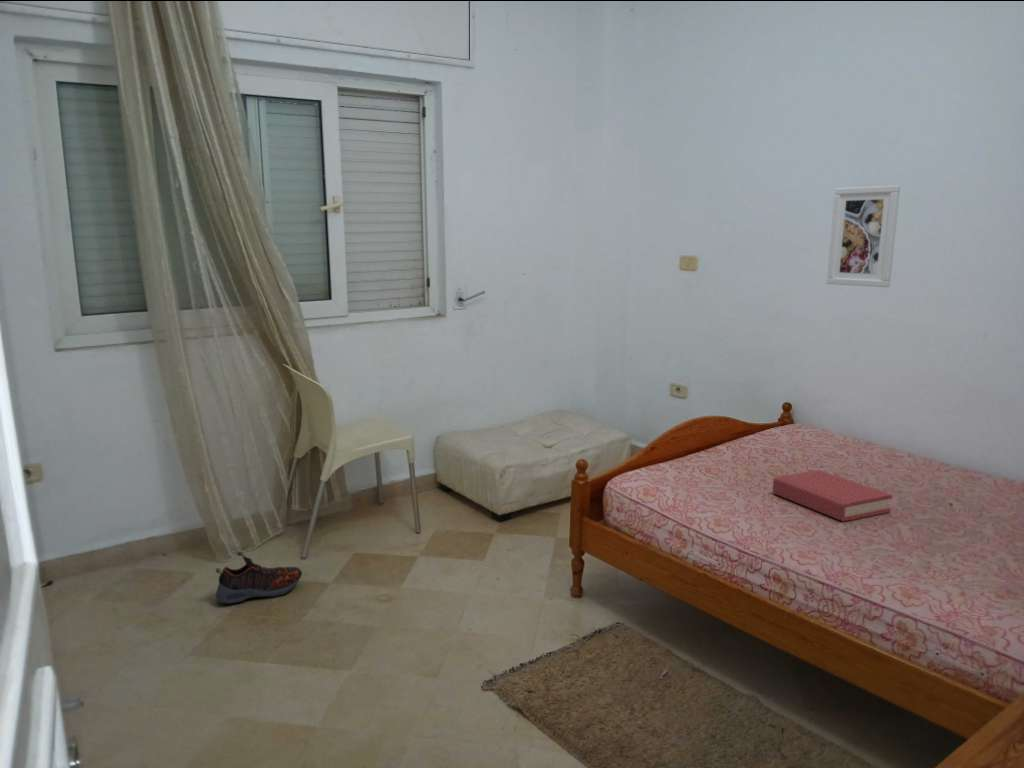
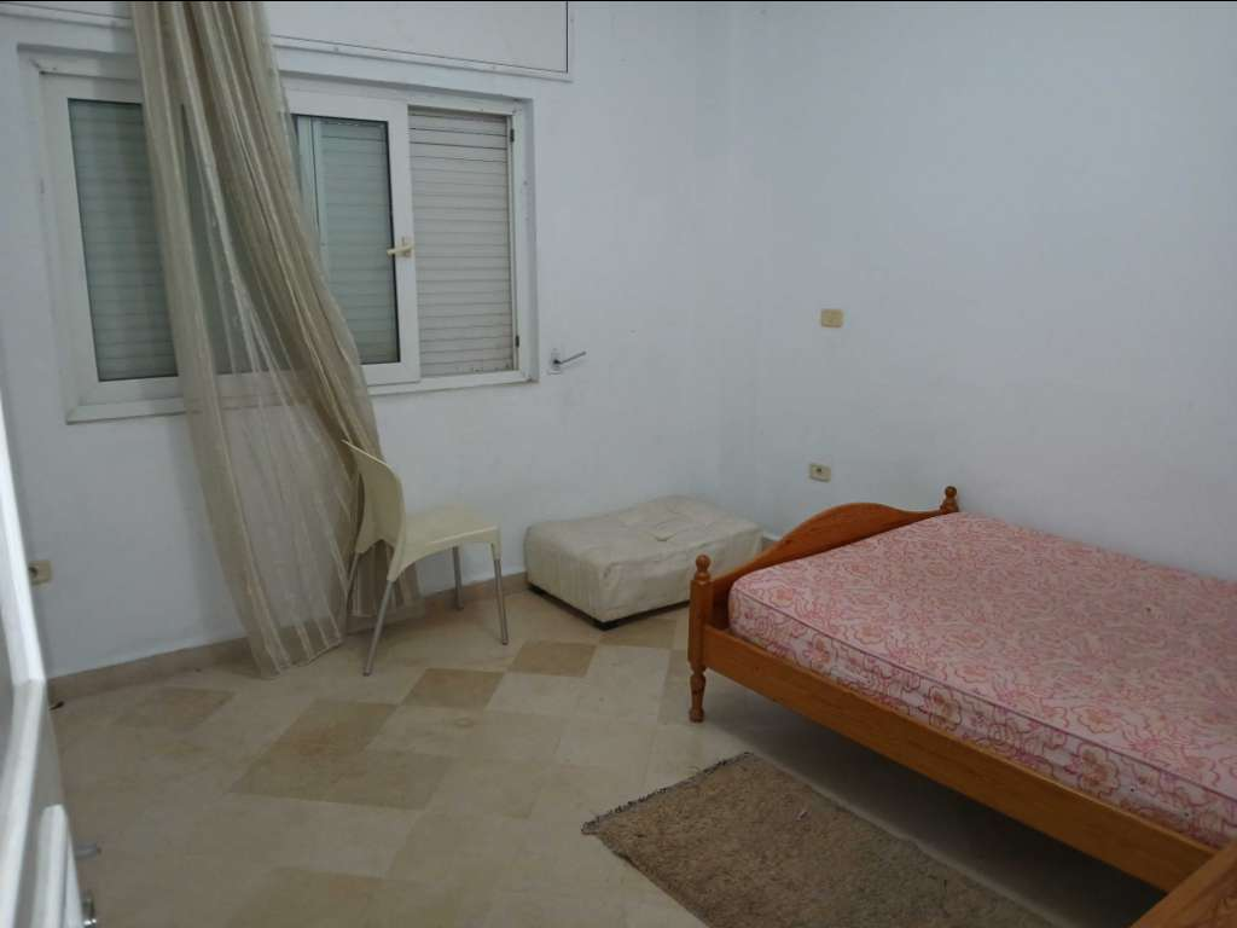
- shoe [215,551,303,605]
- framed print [826,184,901,288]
- hardback book [772,469,893,523]
